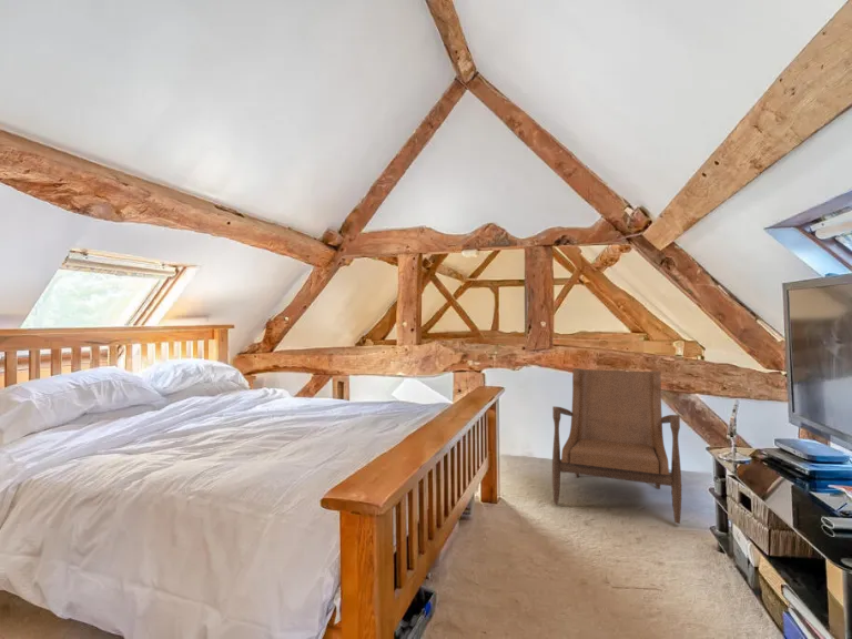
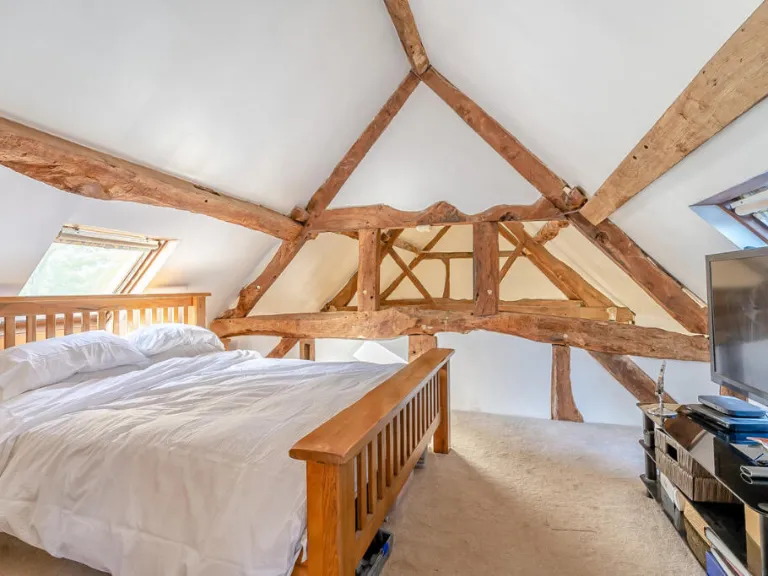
- armchair [551,367,682,525]
